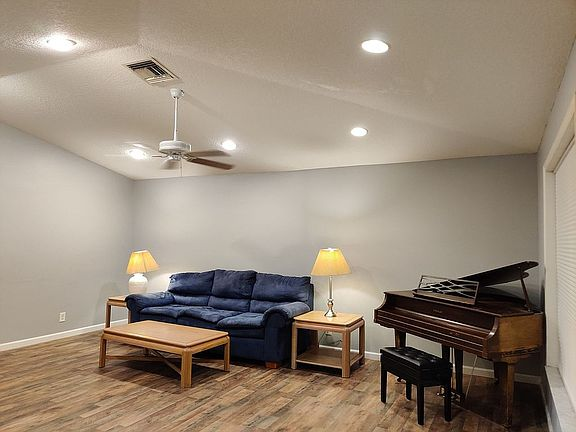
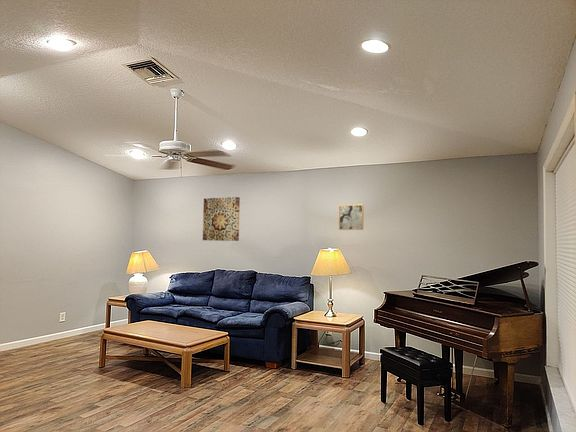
+ wall art [338,203,364,231]
+ wall art [202,196,241,242]
